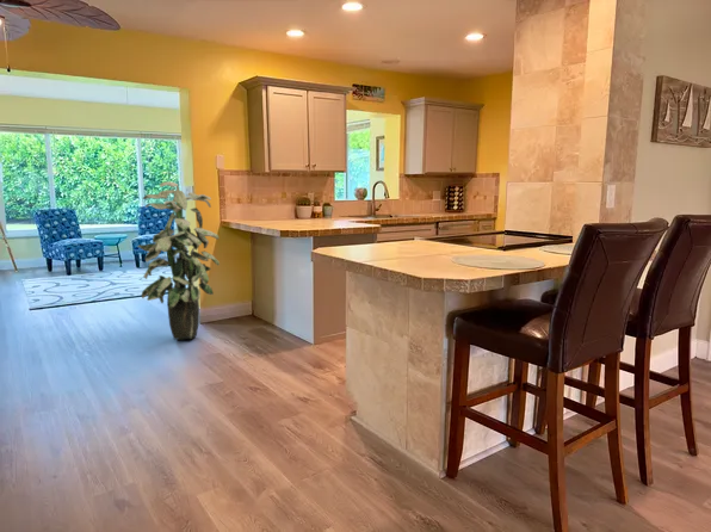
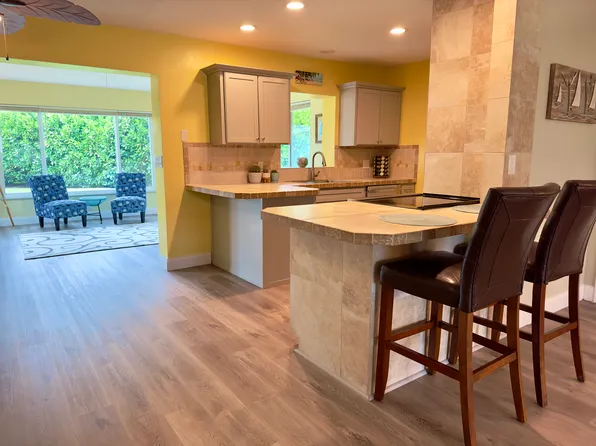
- indoor plant [136,181,221,341]
